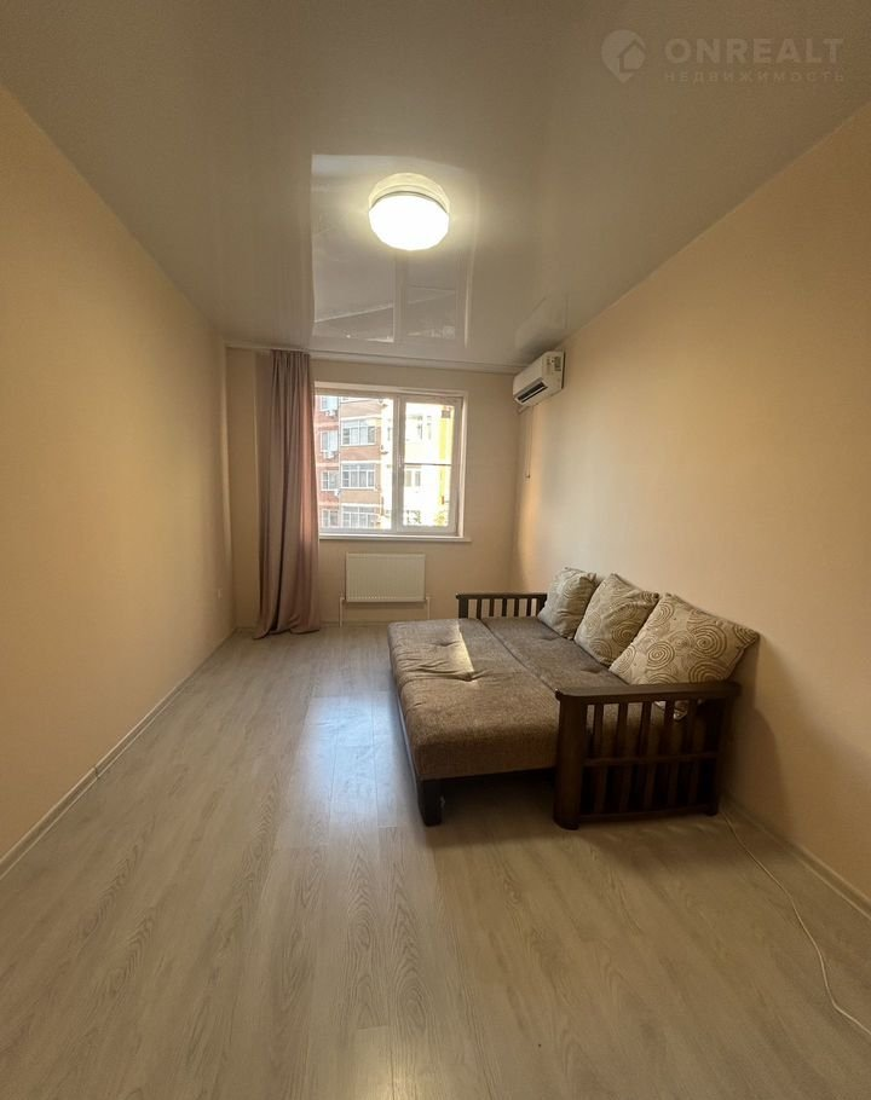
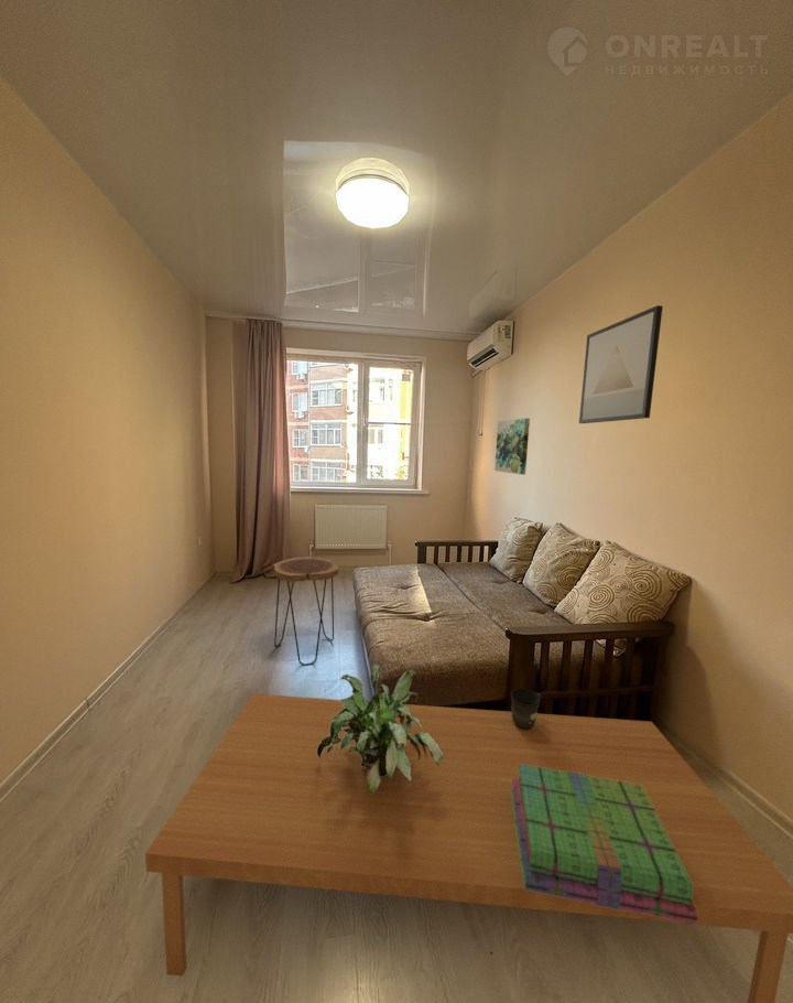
+ stack of books [511,764,698,926]
+ potted plant [317,664,443,795]
+ side table [272,556,339,667]
+ coffee table [144,692,793,1003]
+ wall art [578,304,664,424]
+ wall art [493,417,531,476]
+ mug [510,687,542,730]
